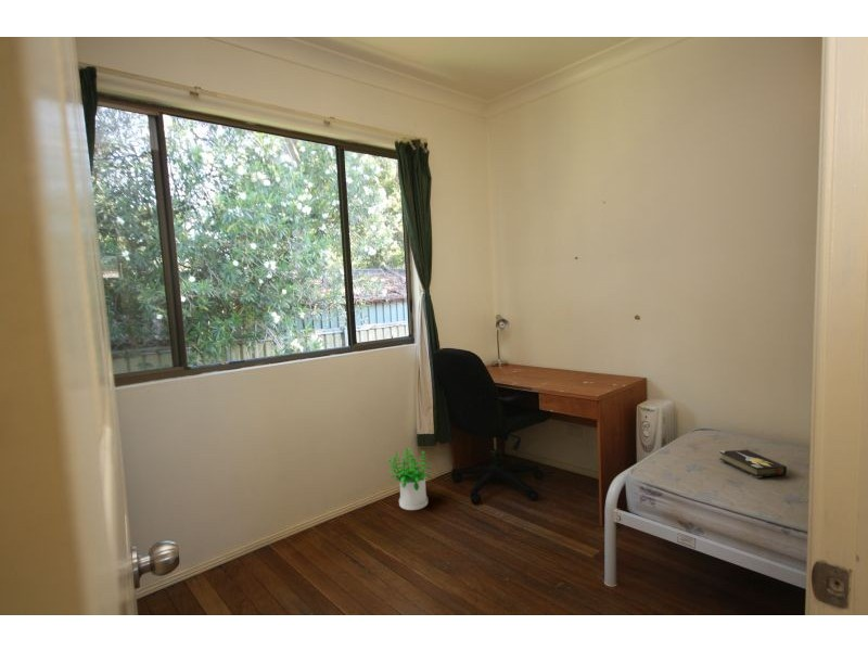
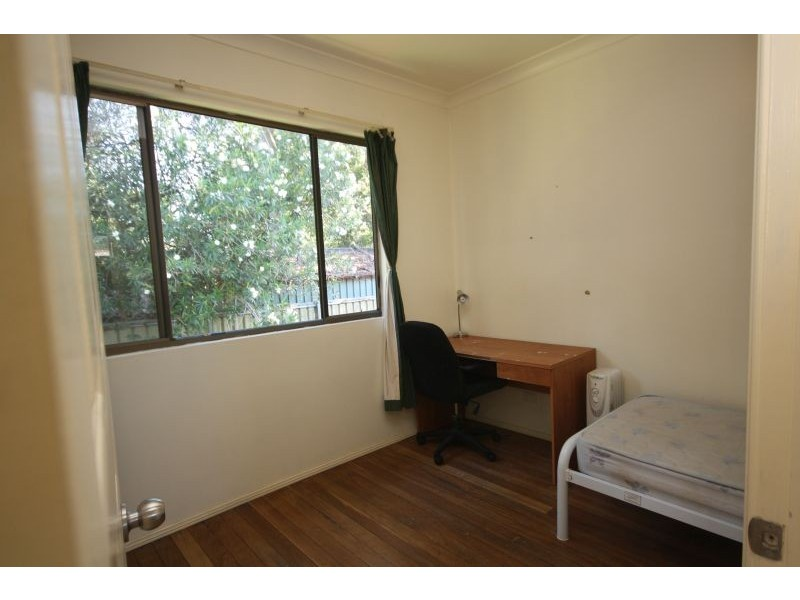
- potted plant [386,447,432,511]
- hardback book [718,449,788,478]
